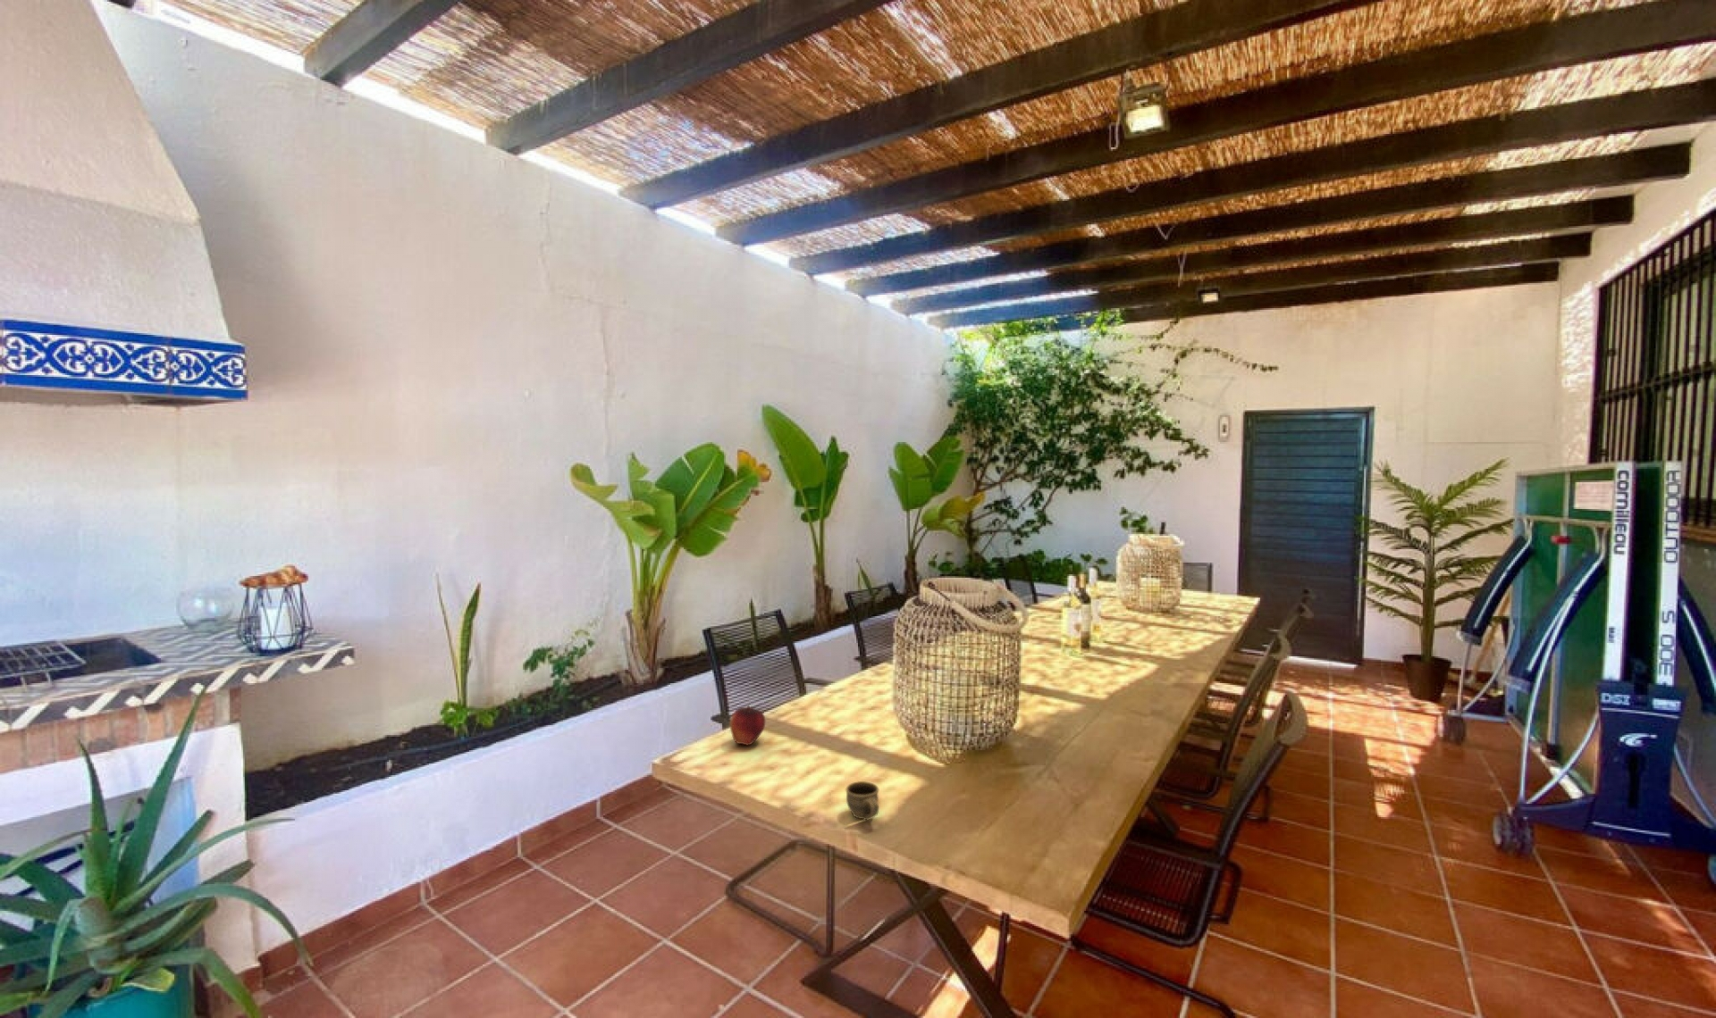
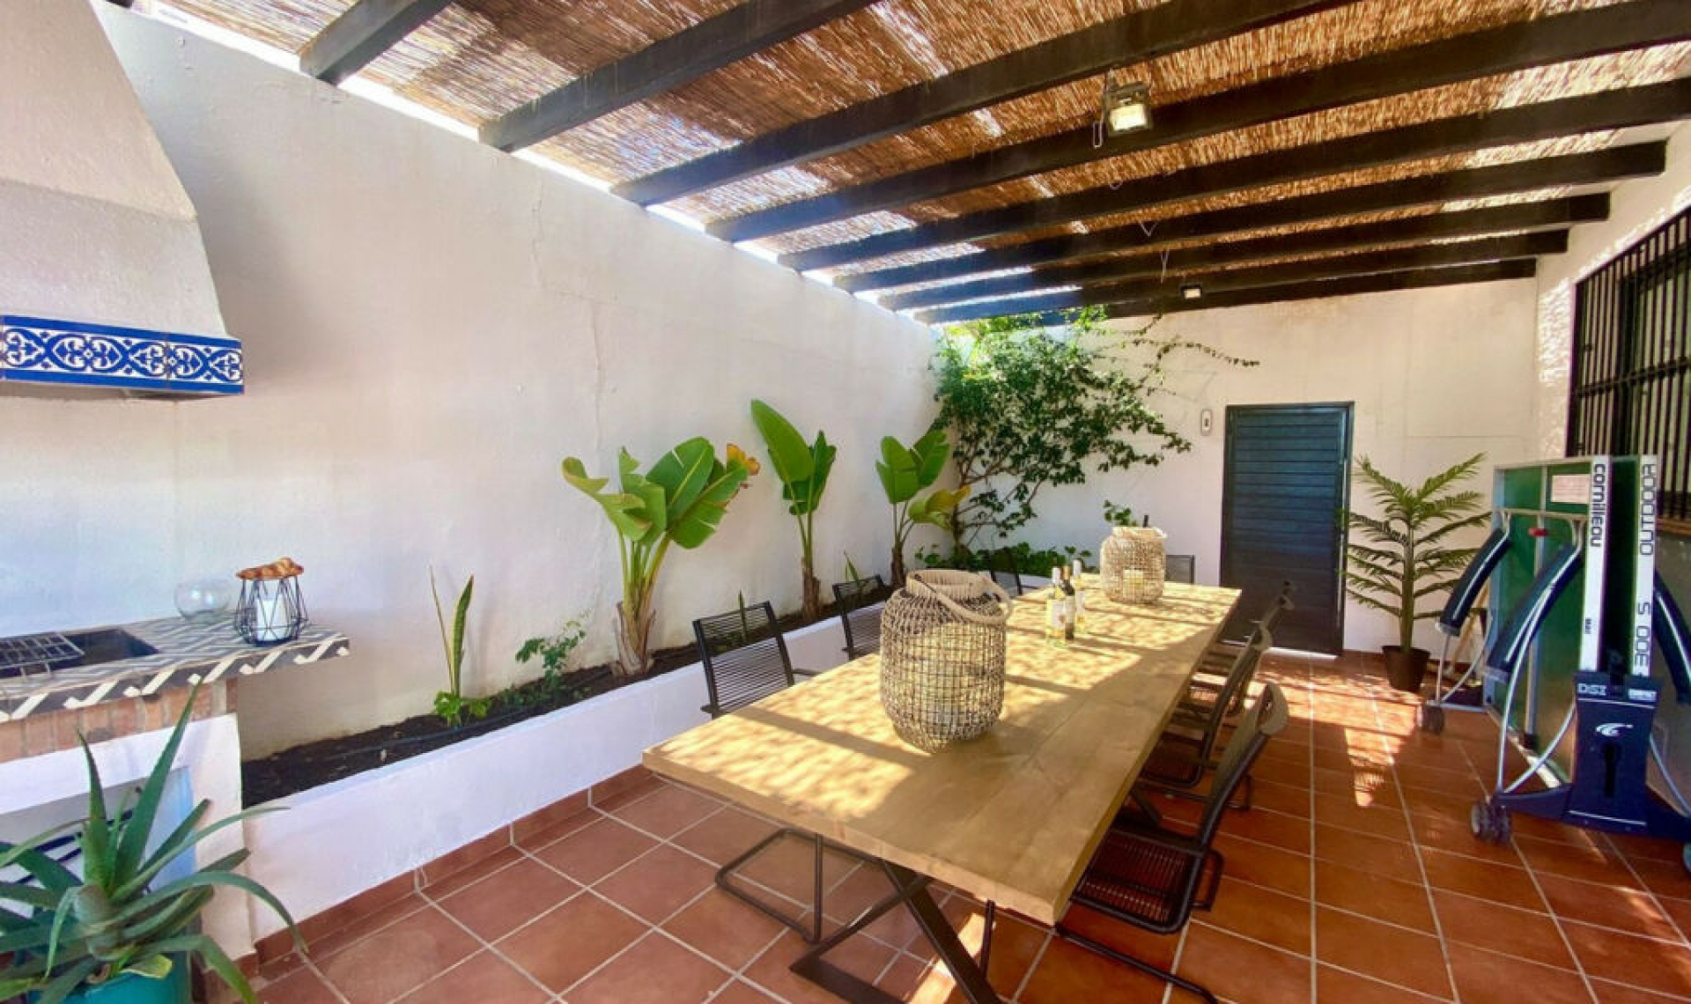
- fruit [729,704,766,747]
- cup [844,780,879,820]
